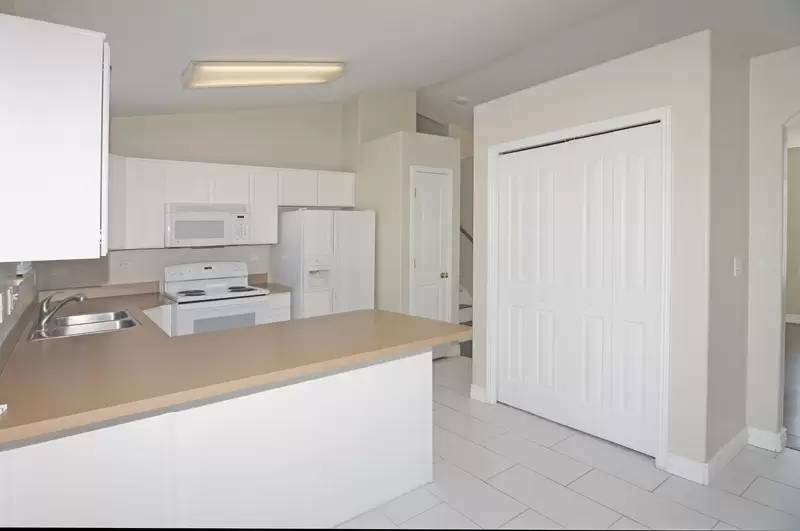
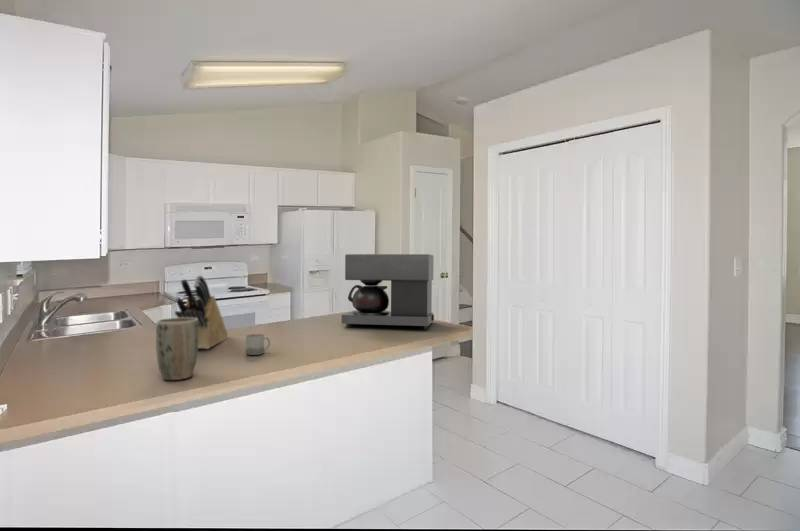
+ knife block [174,274,229,350]
+ cup [245,333,271,356]
+ coffee maker [341,253,435,330]
+ plant pot [155,317,199,381]
